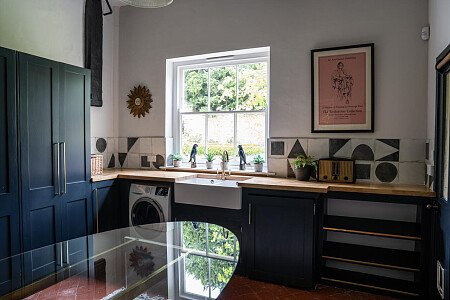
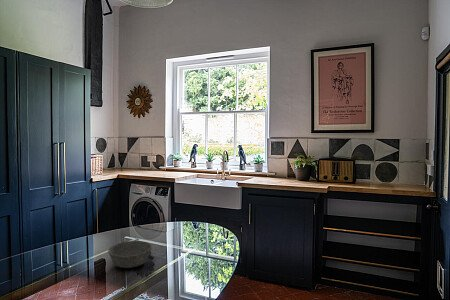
+ bowl [107,240,153,269]
